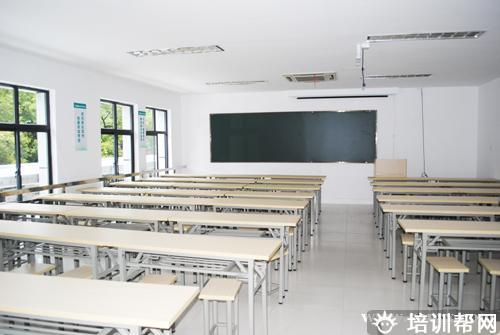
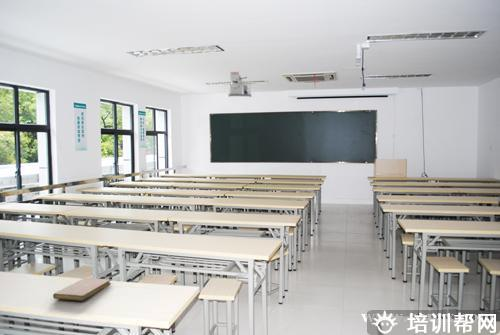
+ projector [227,71,253,98]
+ notebook [52,277,112,302]
